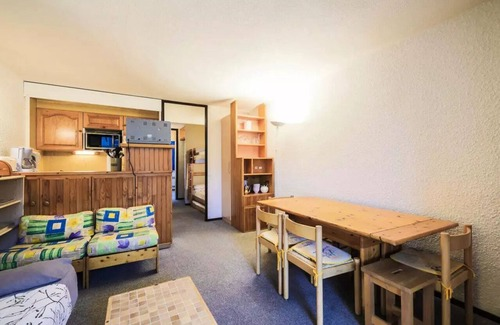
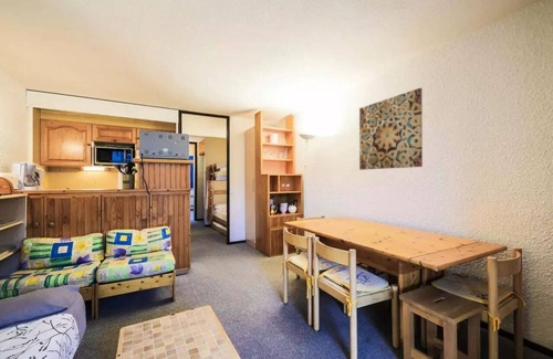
+ wall art [358,87,424,171]
